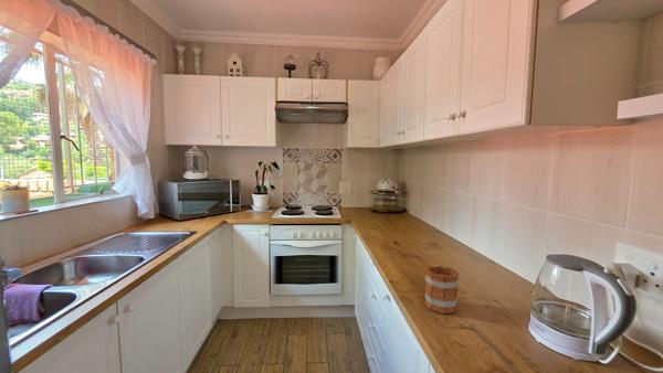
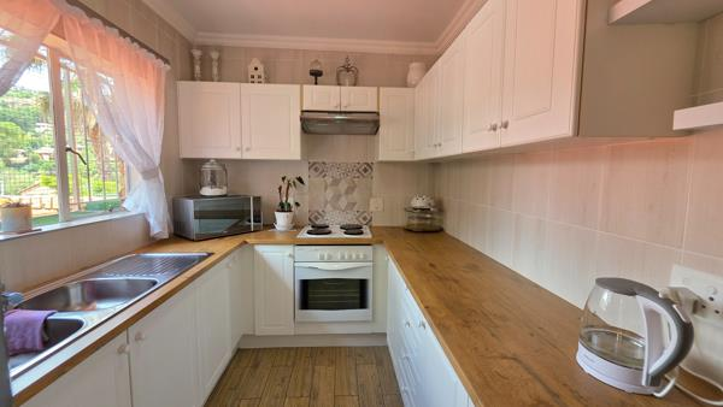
- mug [423,264,460,315]
